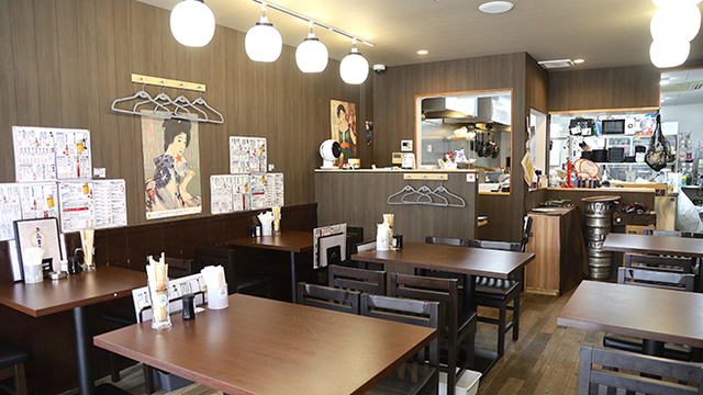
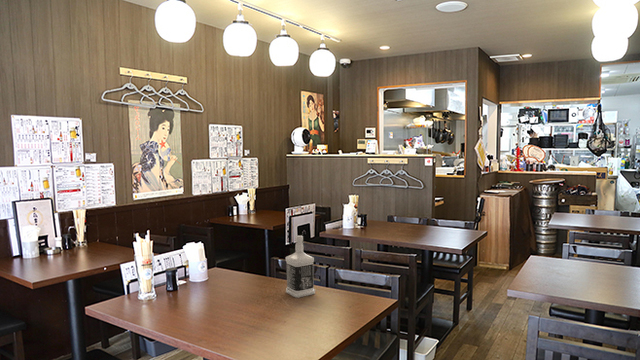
+ bottle [285,235,316,299]
